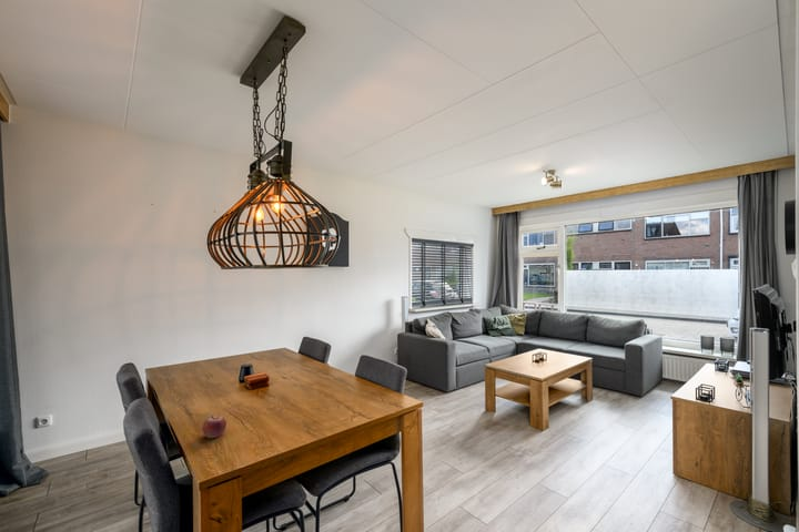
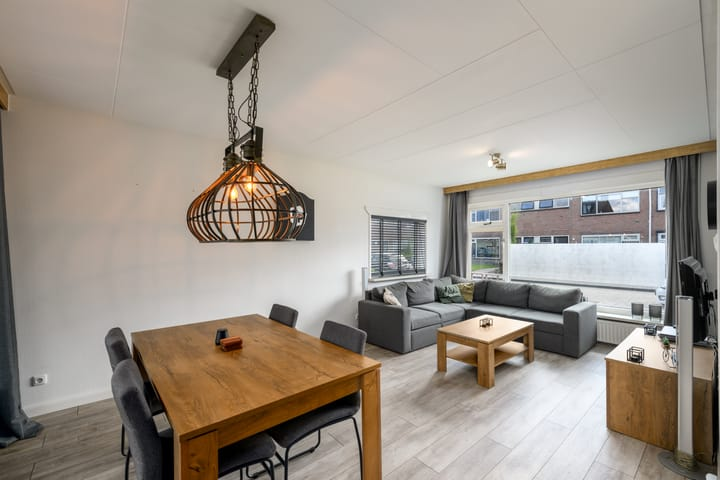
- fruit [201,415,227,439]
